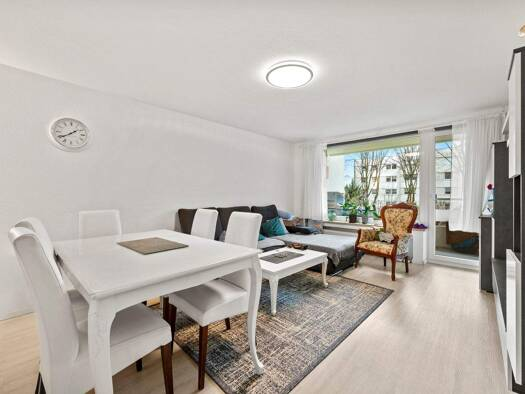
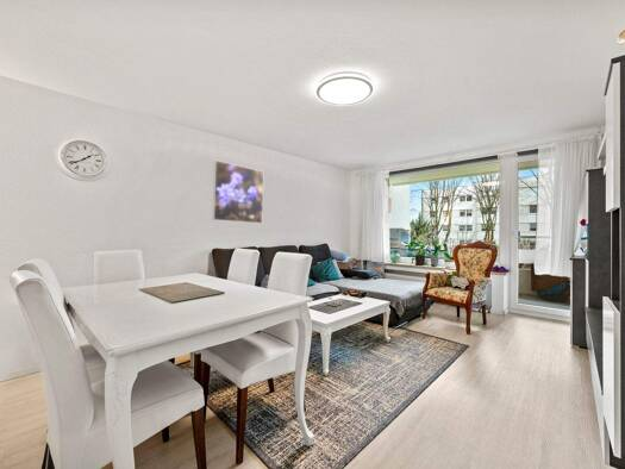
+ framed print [212,160,264,225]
